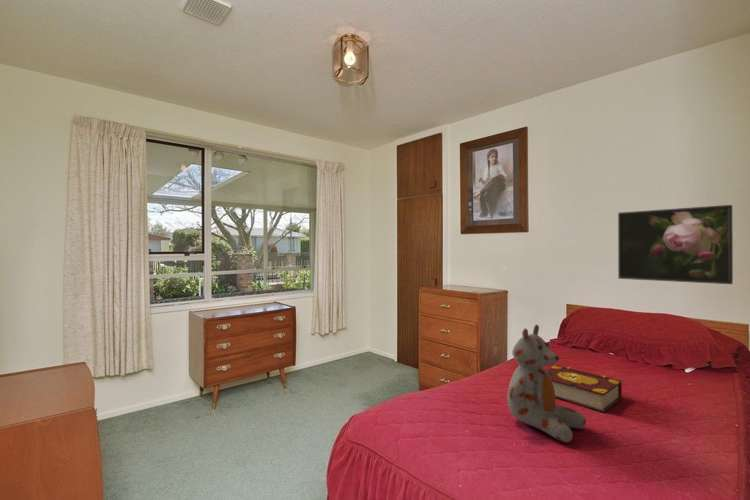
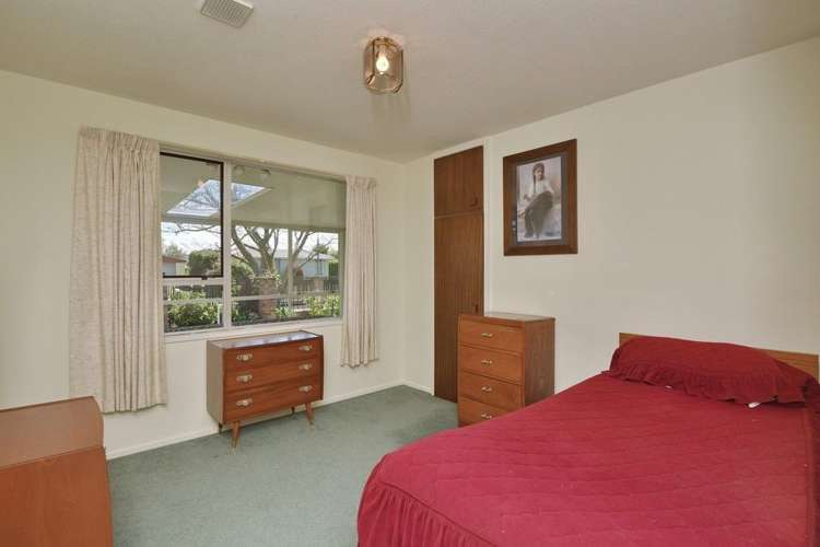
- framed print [617,204,734,285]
- stuffed bear [507,323,587,444]
- book [546,364,623,413]
